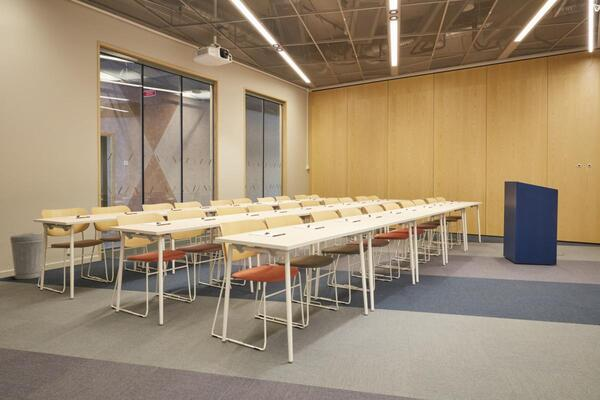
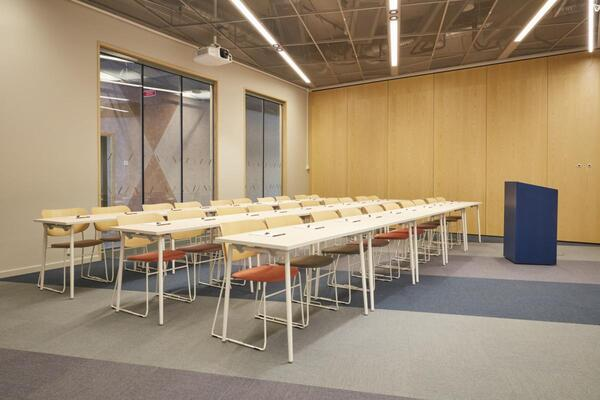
- trash can [9,232,44,280]
